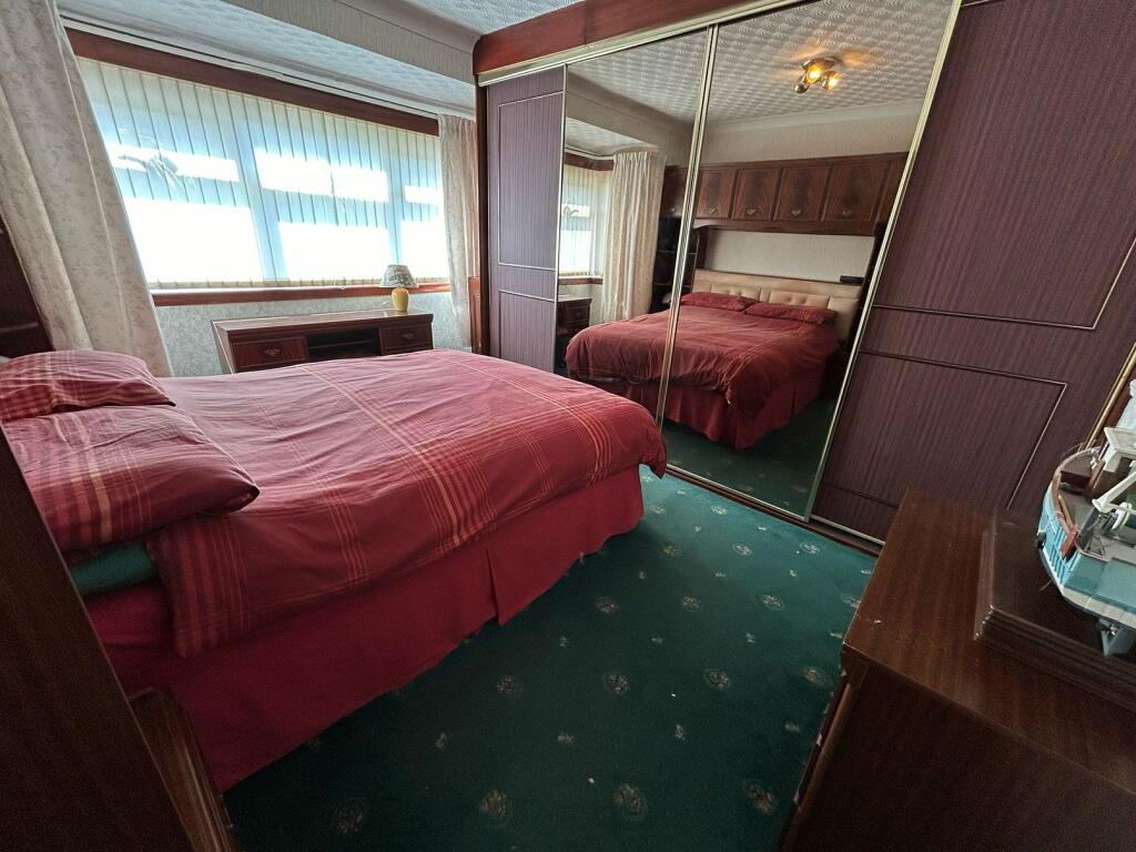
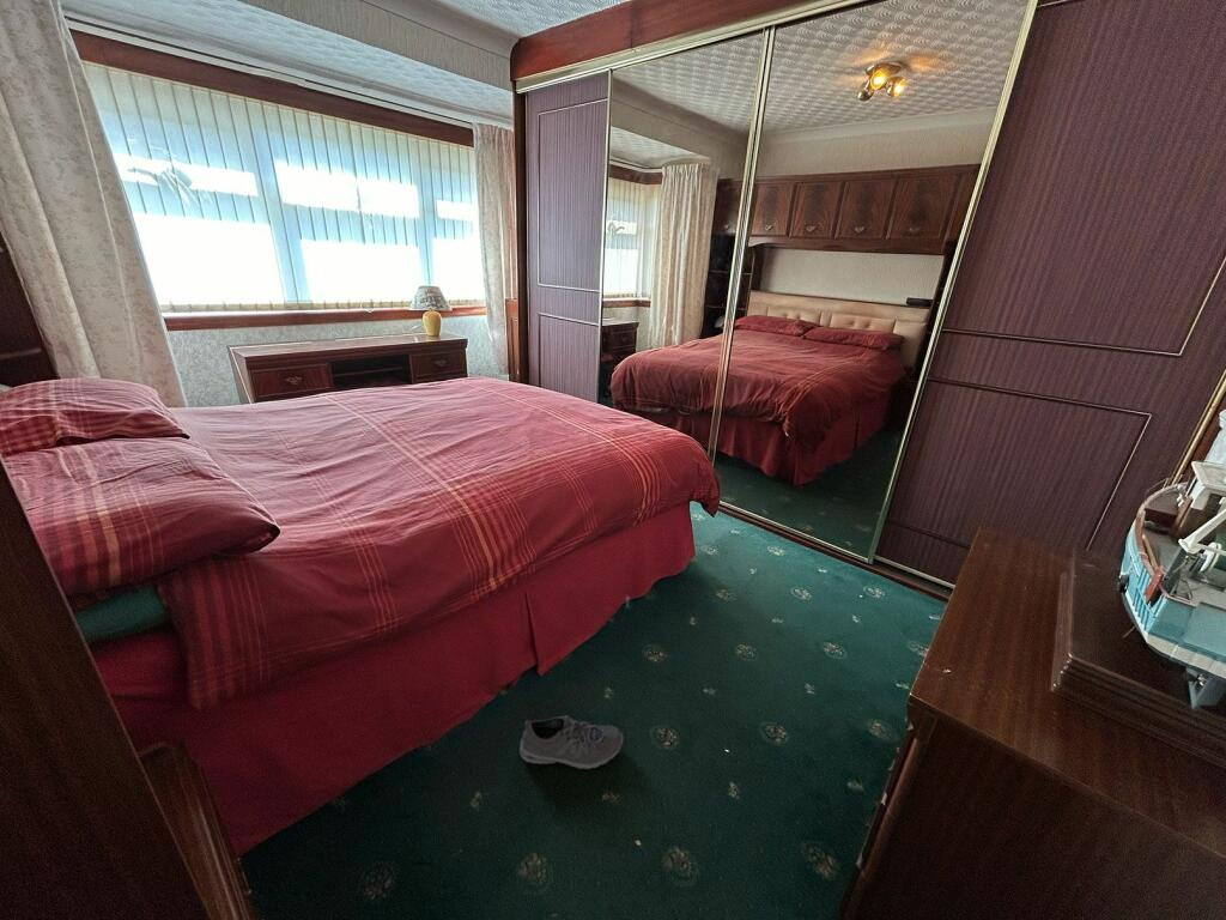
+ sneaker [518,714,624,770]
